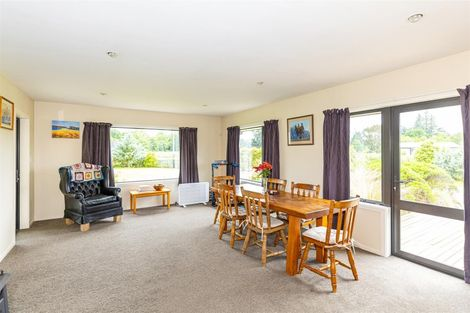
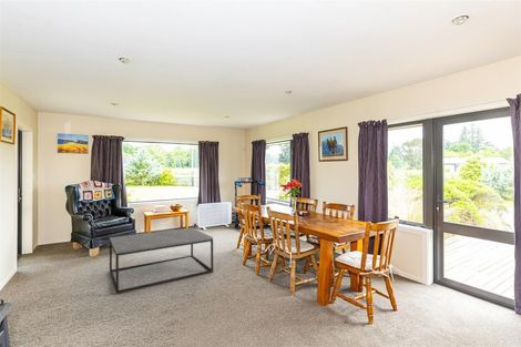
+ coffee table [109,227,214,295]
